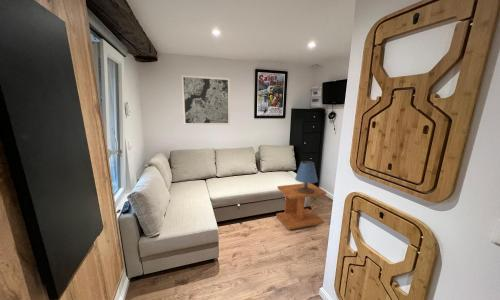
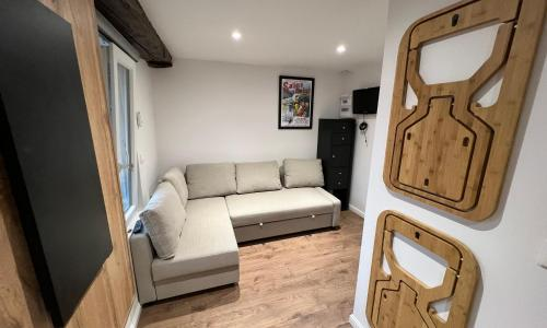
- wall art [180,74,231,126]
- table lamp [294,160,319,194]
- side table [275,183,327,230]
